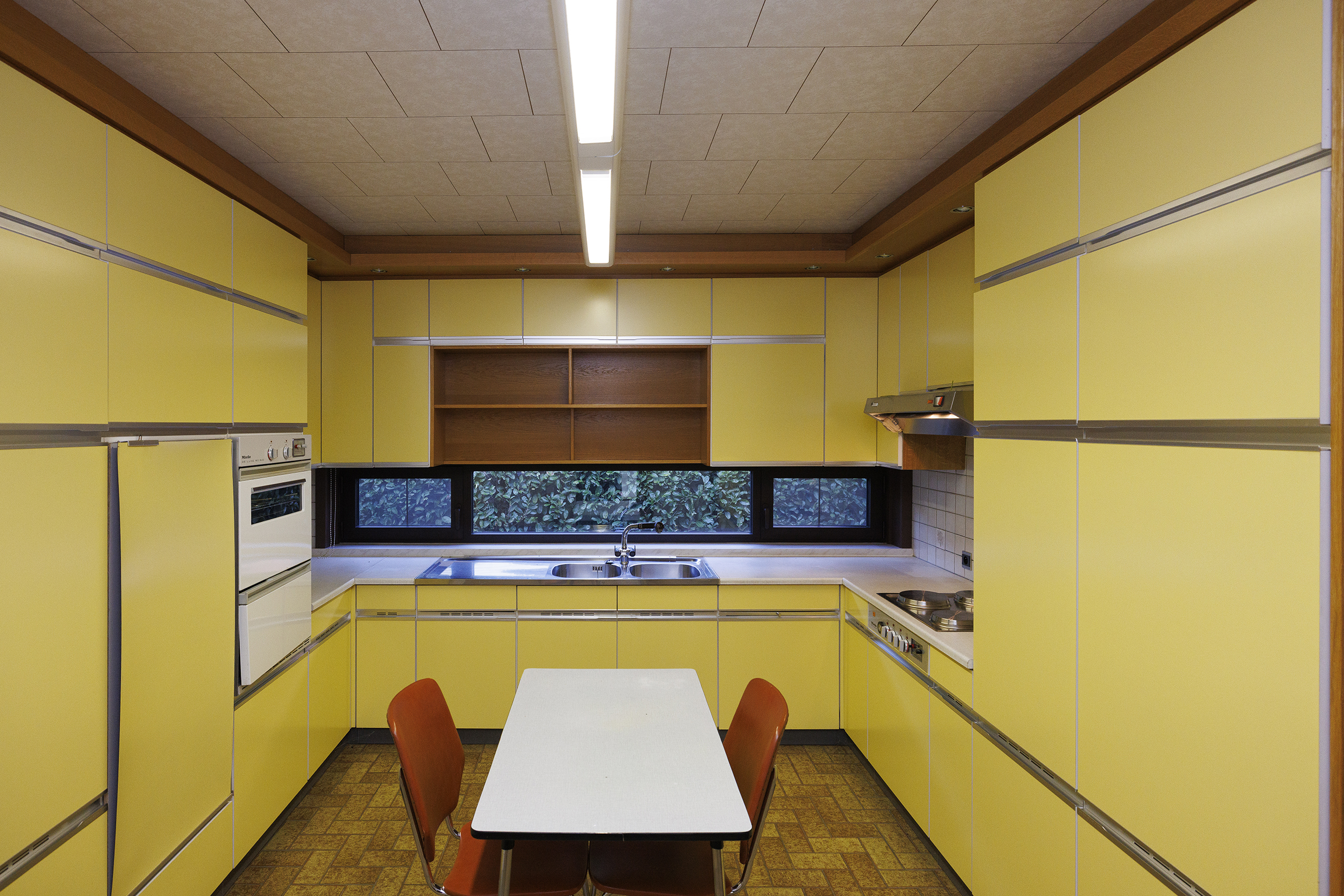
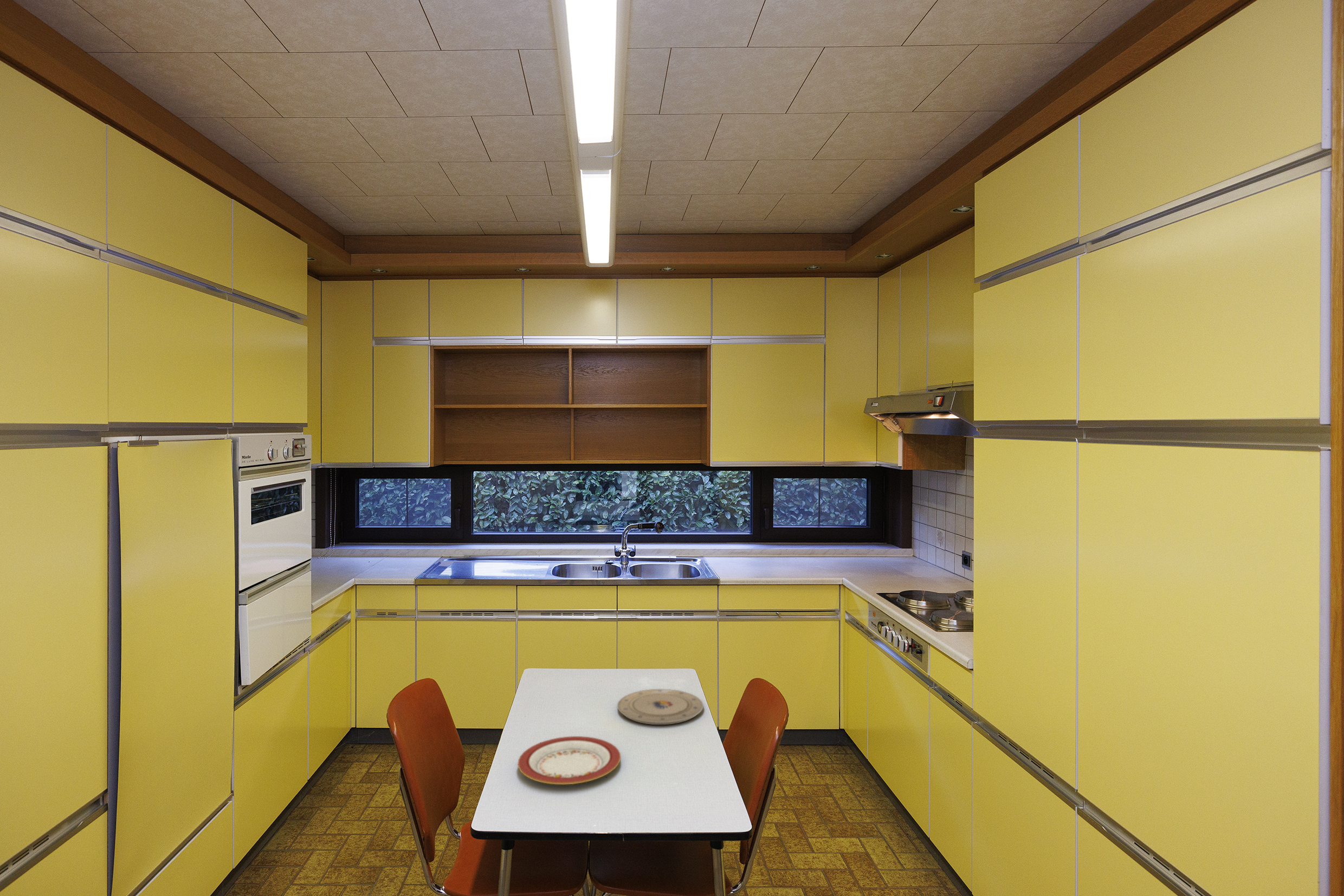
+ plate [517,736,622,785]
+ plate [617,689,704,725]
